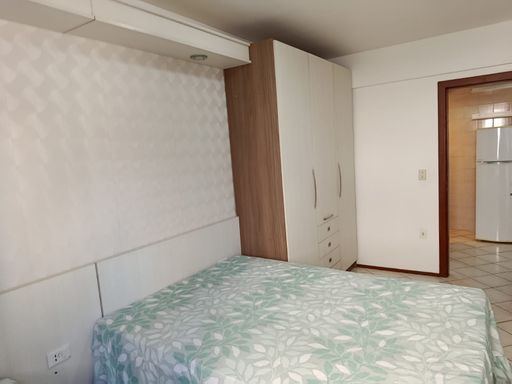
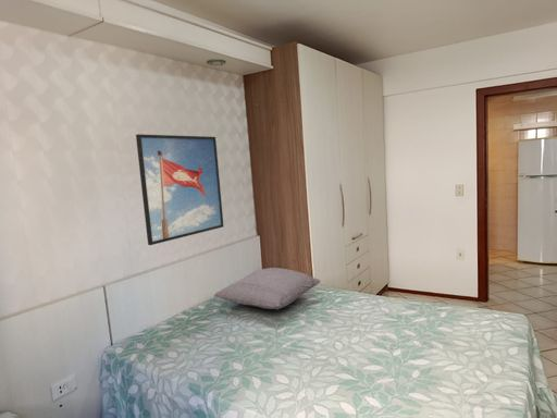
+ pillow [213,267,321,310]
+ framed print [135,133,224,246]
